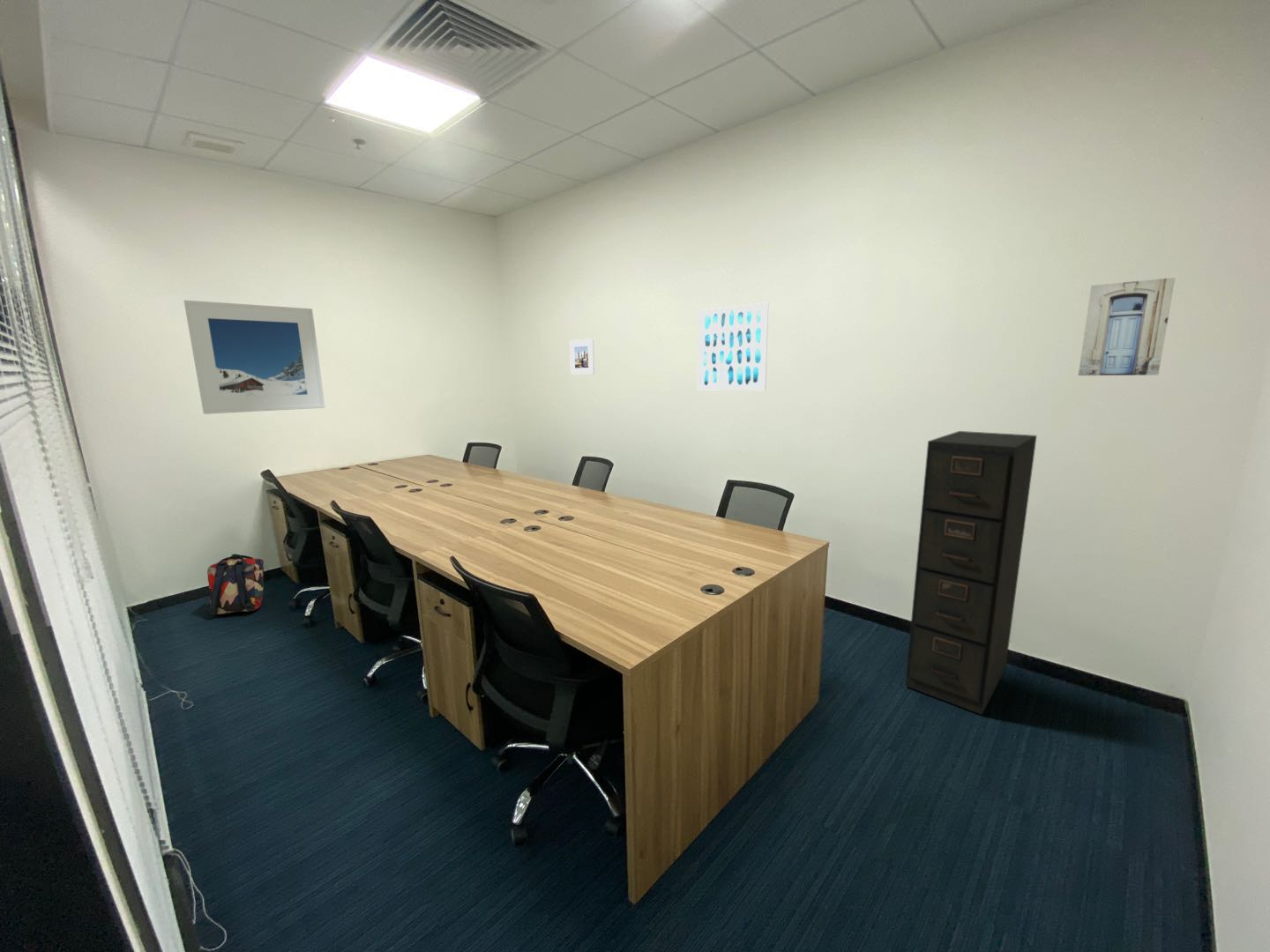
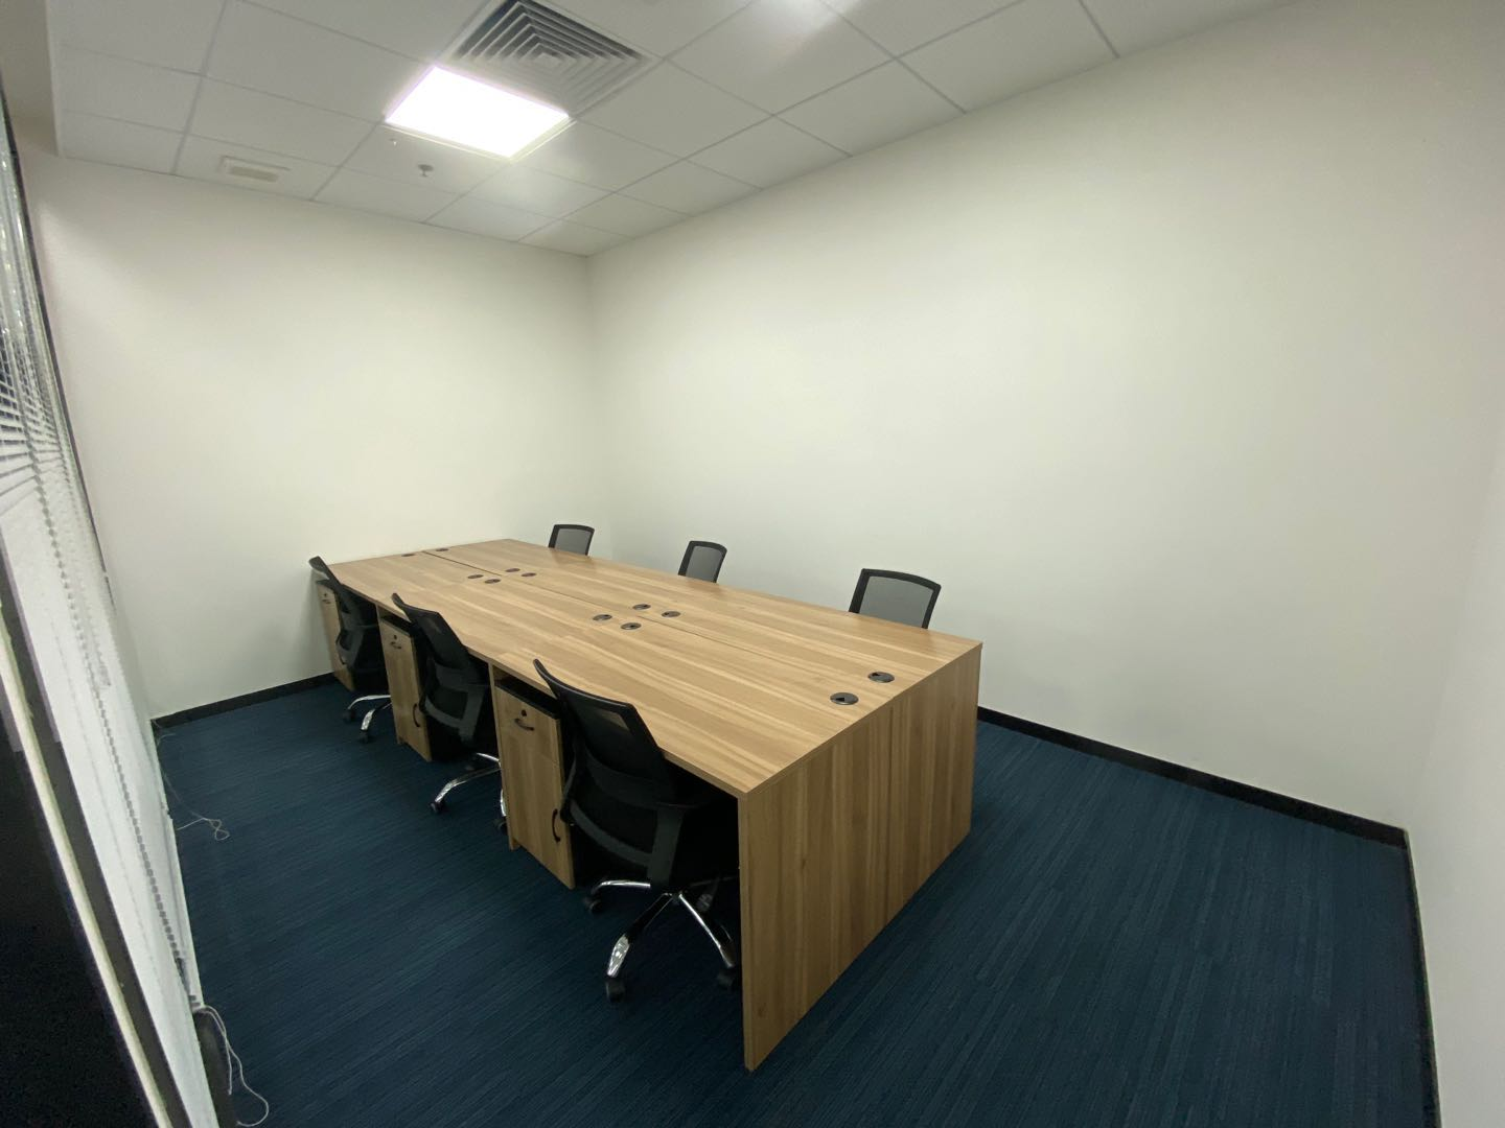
- backpack [206,553,265,615]
- wall art [697,302,769,391]
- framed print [183,300,325,415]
- filing cabinet [904,430,1038,716]
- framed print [569,338,595,376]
- wall art [1078,277,1176,376]
